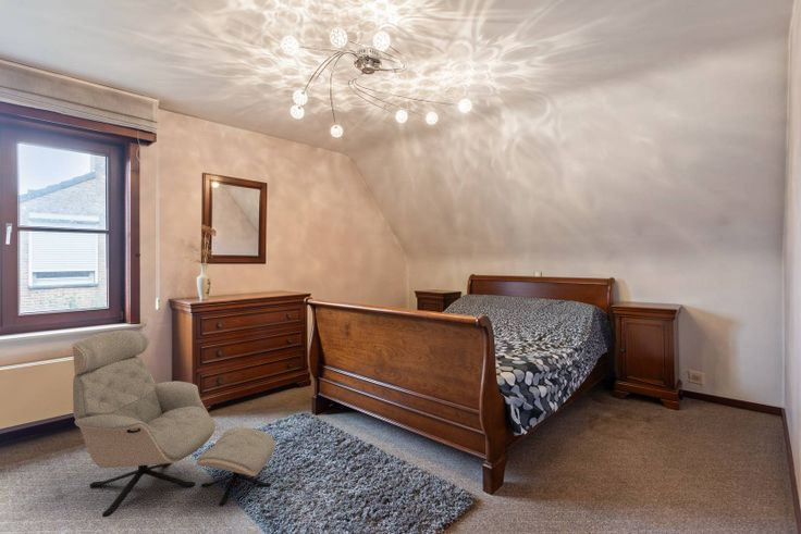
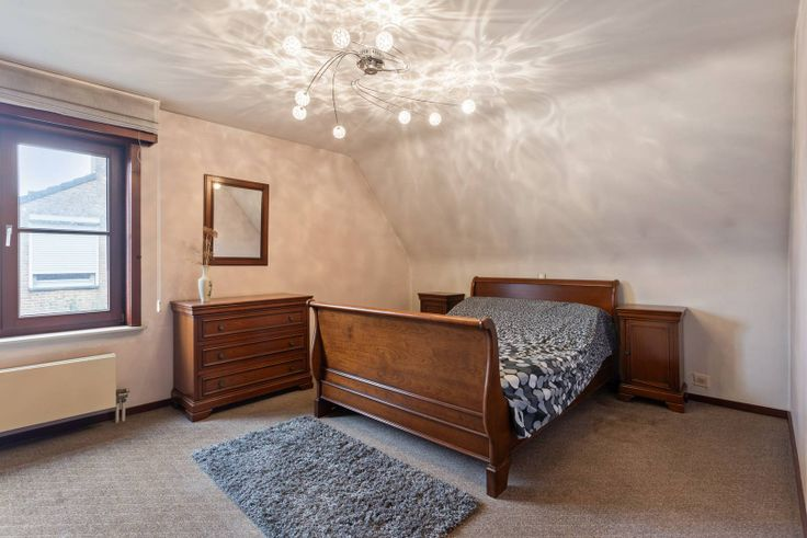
- armchair [72,330,276,518]
